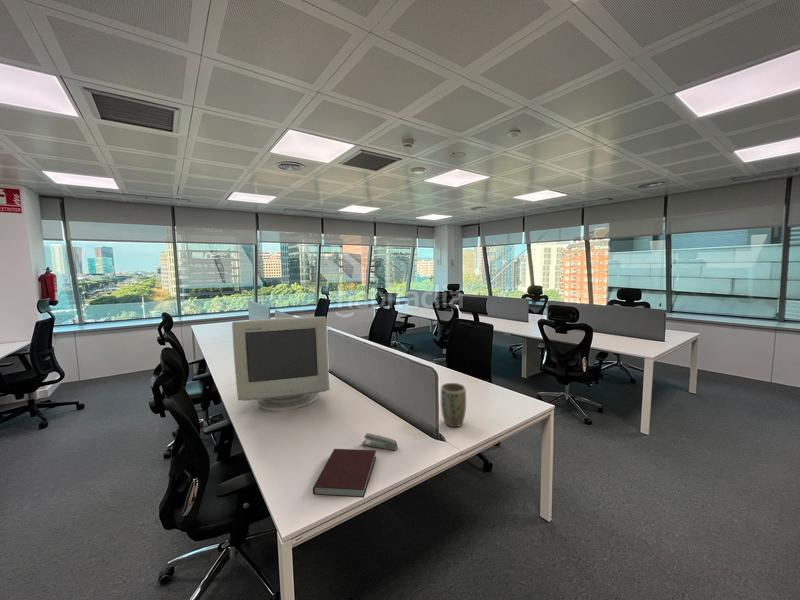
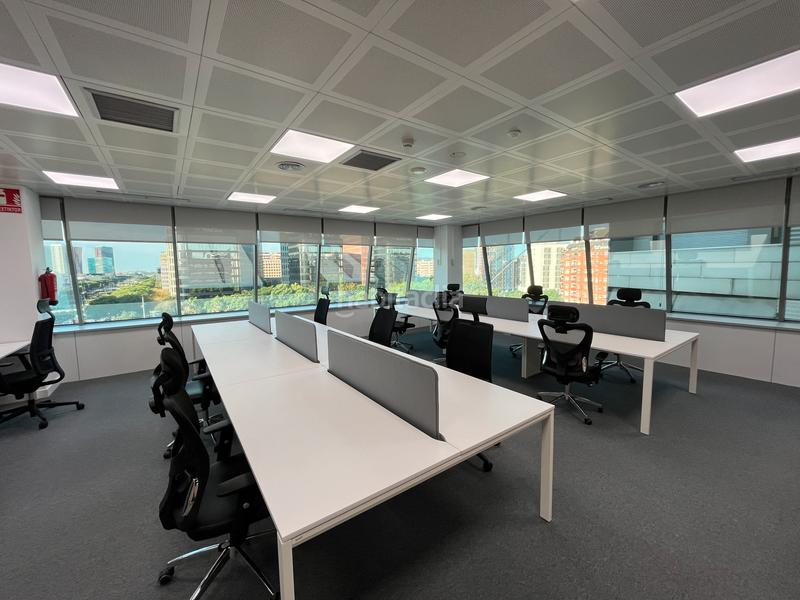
- stapler [361,432,399,451]
- computer monitor [231,316,330,412]
- notebook [312,448,377,499]
- plant pot [440,382,467,428]
